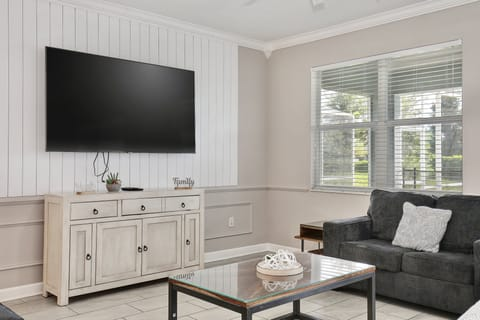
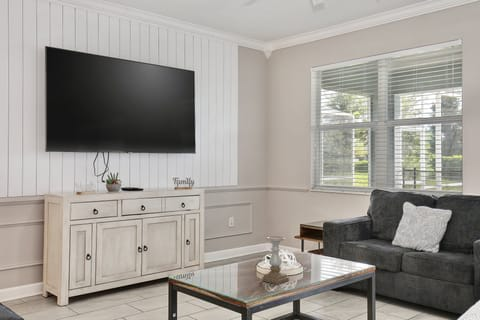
+ candle holder [261,235,290,285]
